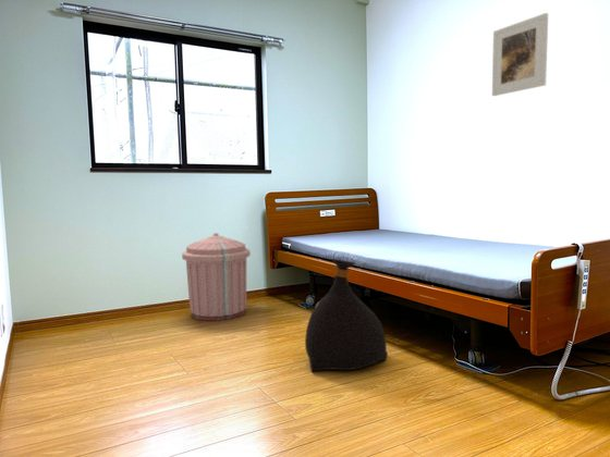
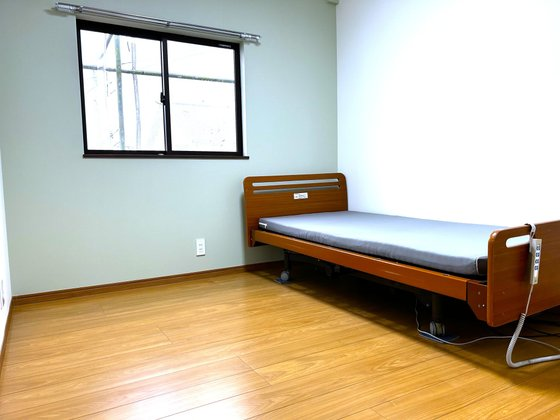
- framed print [491,12,549,97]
- trash can [181,232,252,322]
- bag [304,258,389,373]
